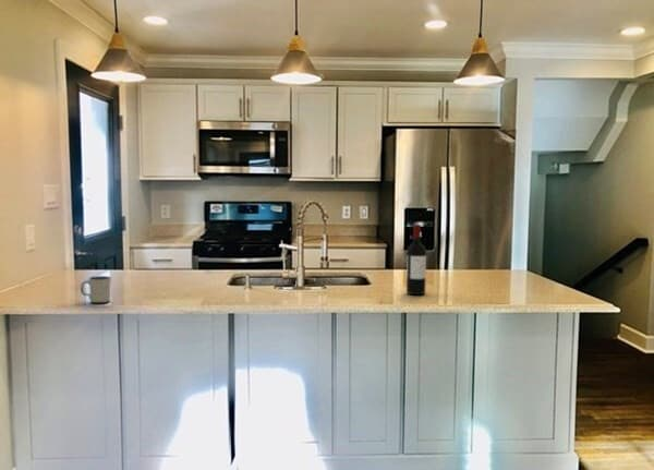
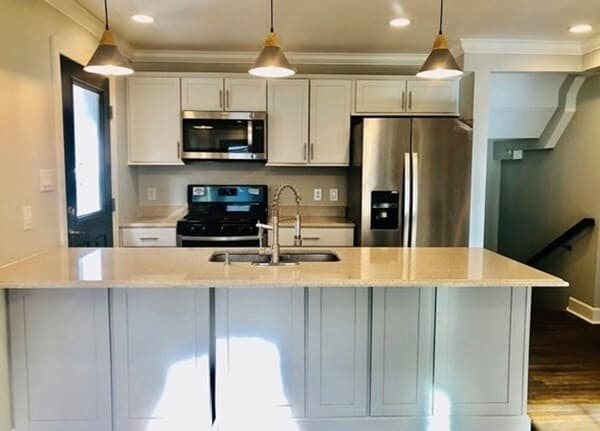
- wine bottle [405,224,427,296]
- mug [80,275,112,304]
